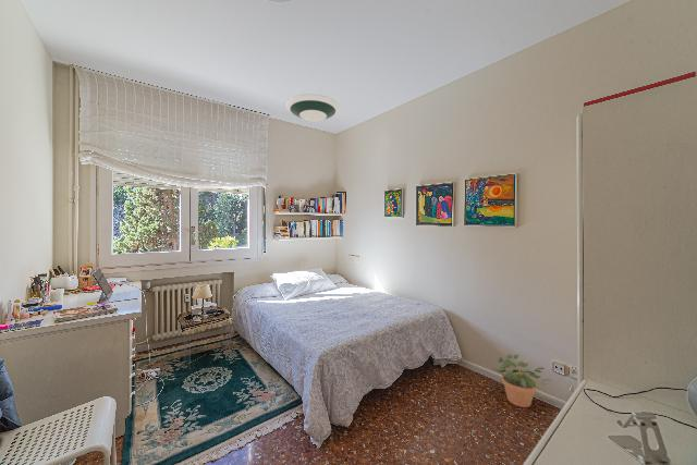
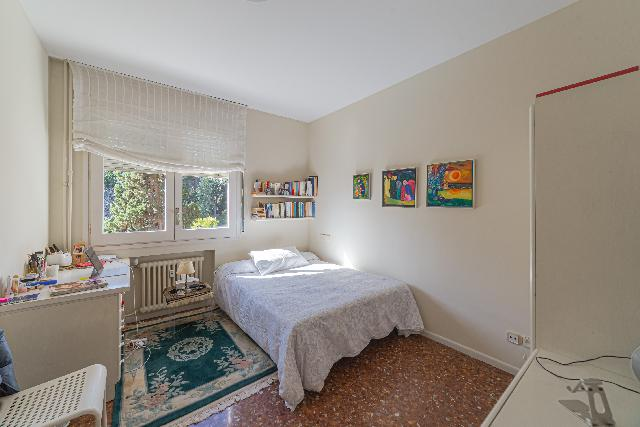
- potted plant [493,353,552,408]
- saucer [285,93,341,123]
